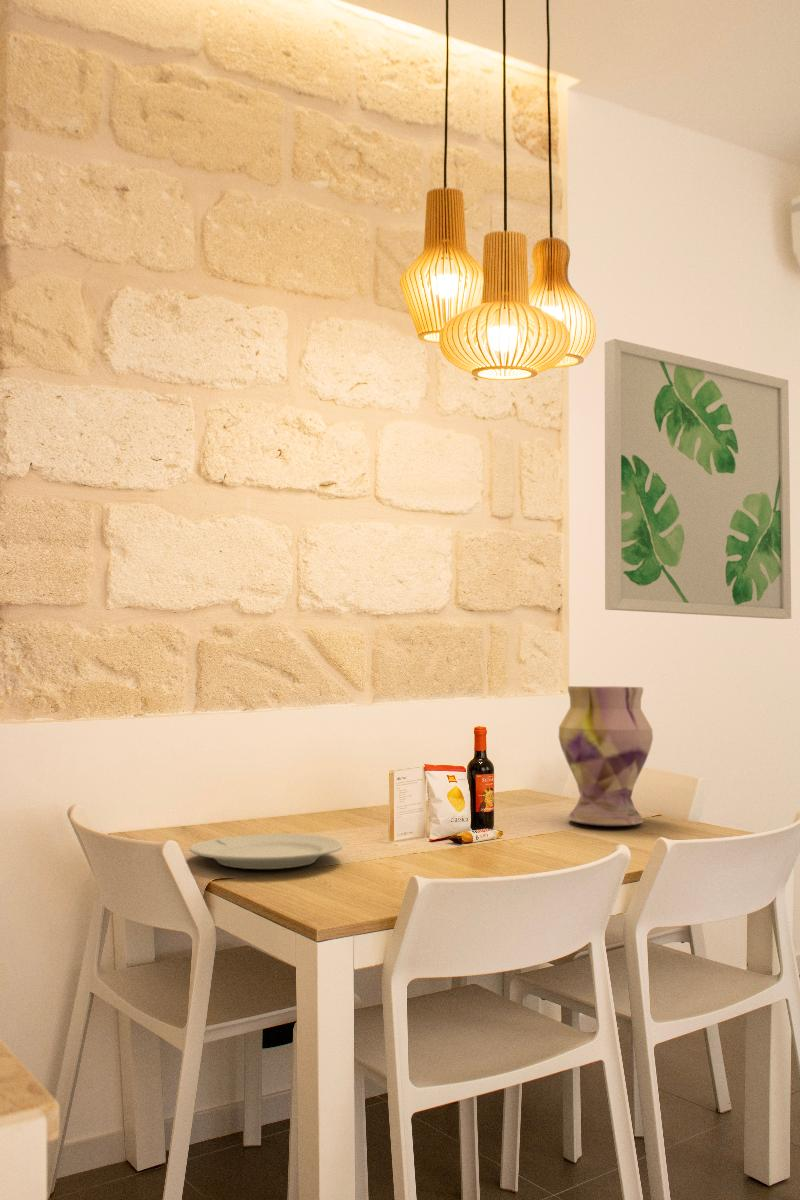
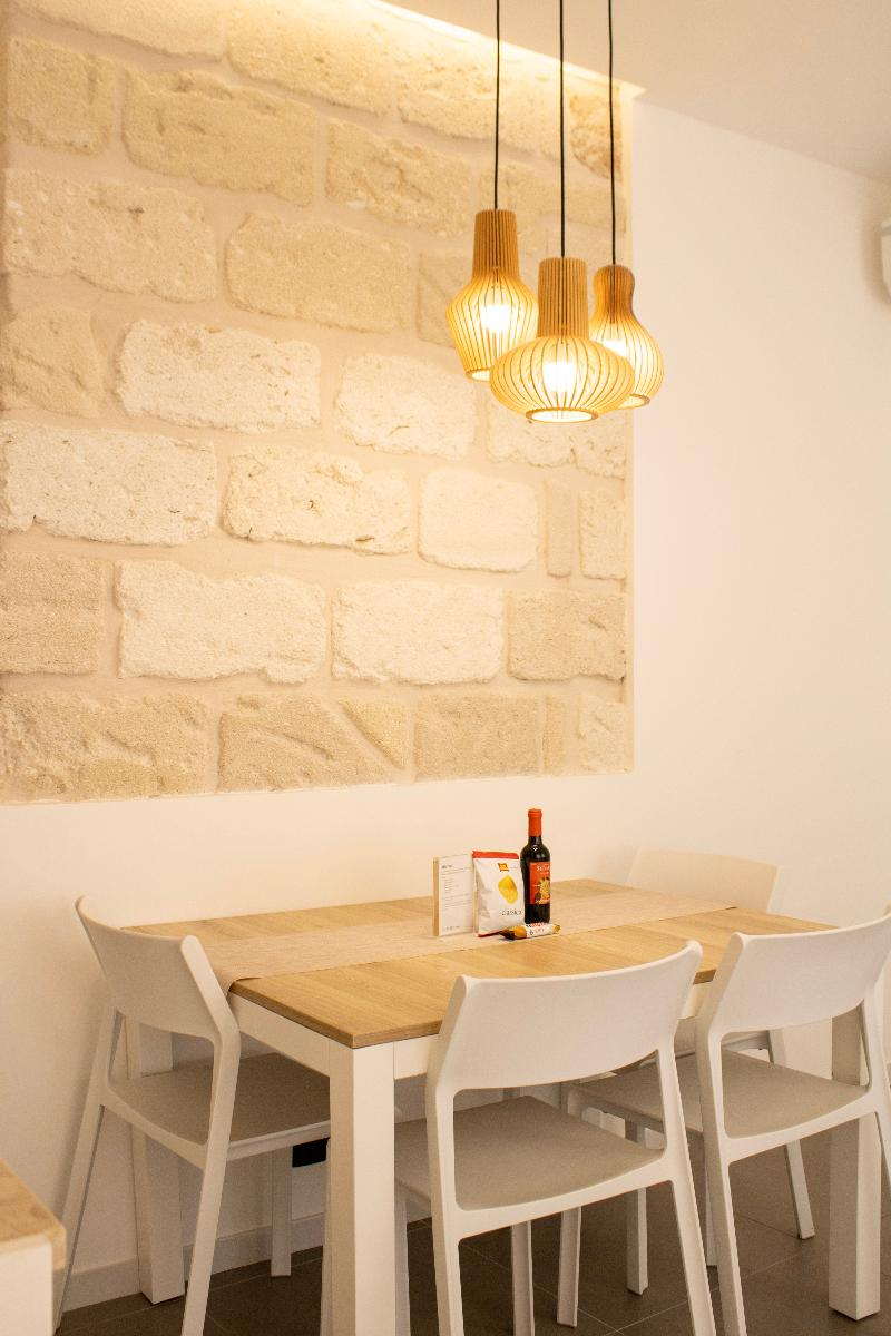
- vase [558,685,654,827]
- wall art [604,338,792,620]
- chinaware [188,833,344,870]
